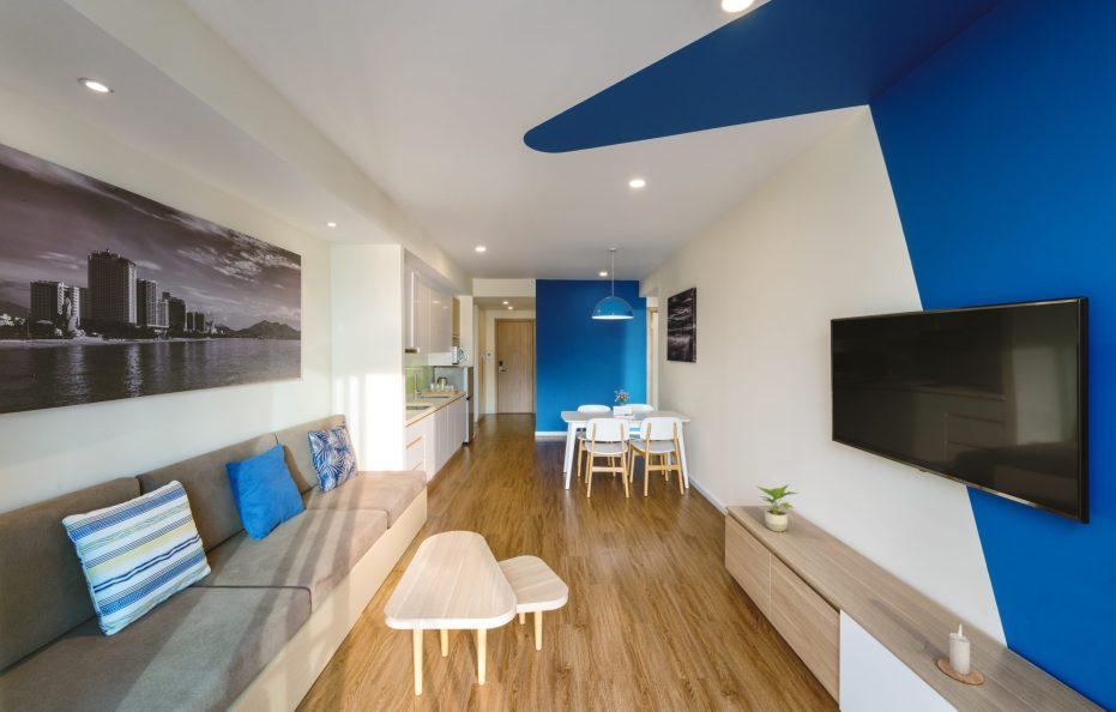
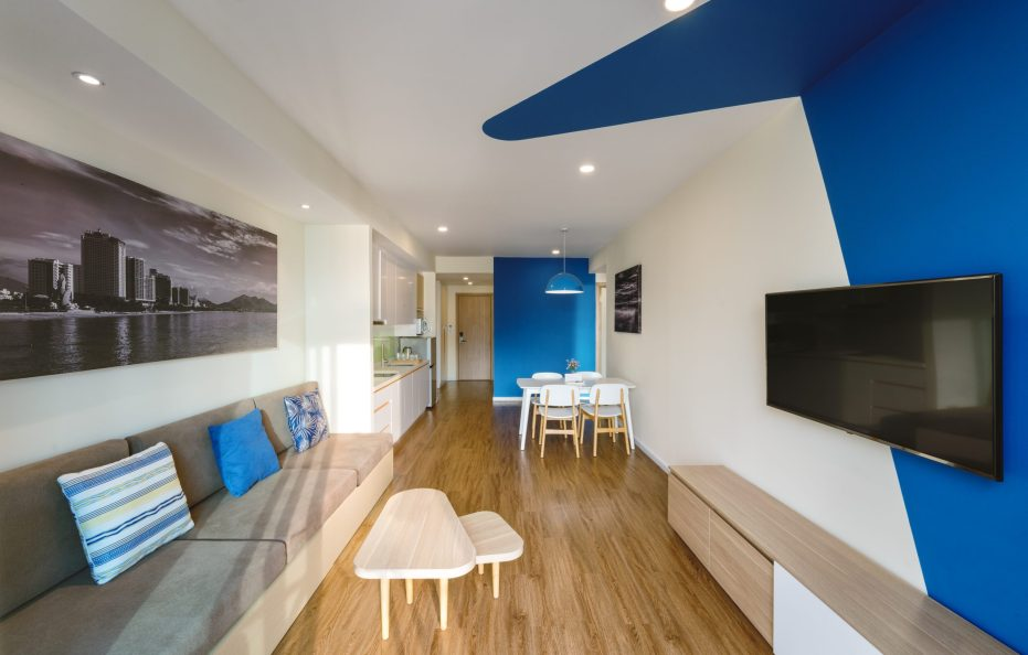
- potted plant [756,483,800,533]
- candle [936,622,984,686]
